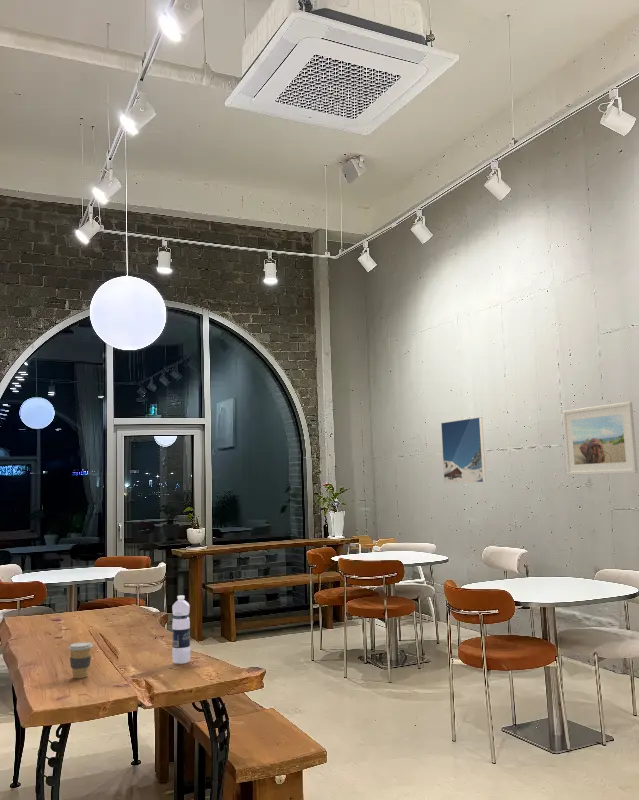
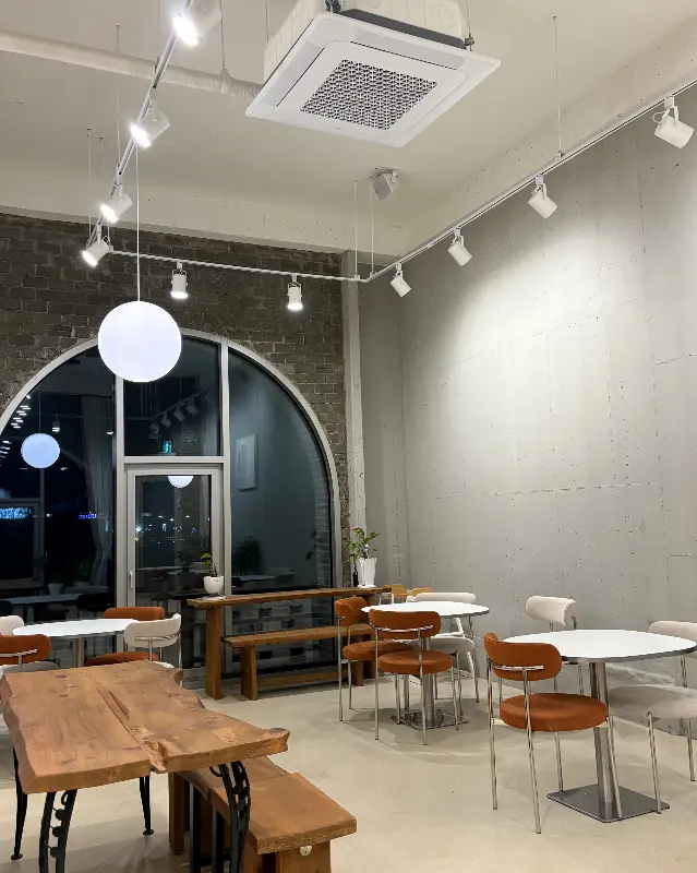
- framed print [562,401,639,476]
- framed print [440,416,487,484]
- coffee cup [67,641,94,679]
- water bottle [171,595,191,665]
